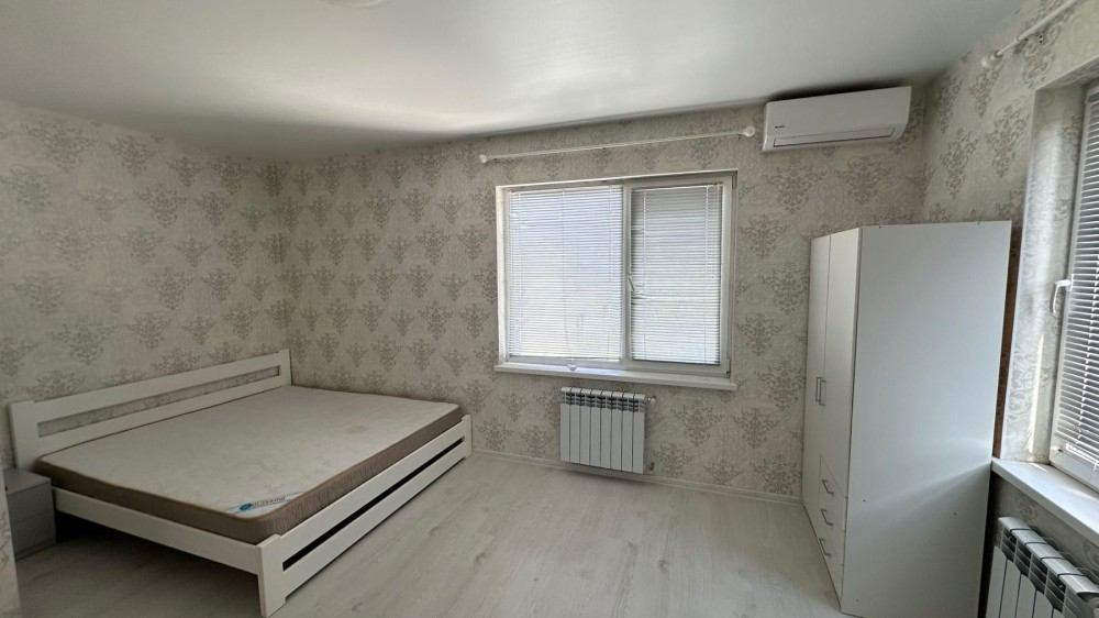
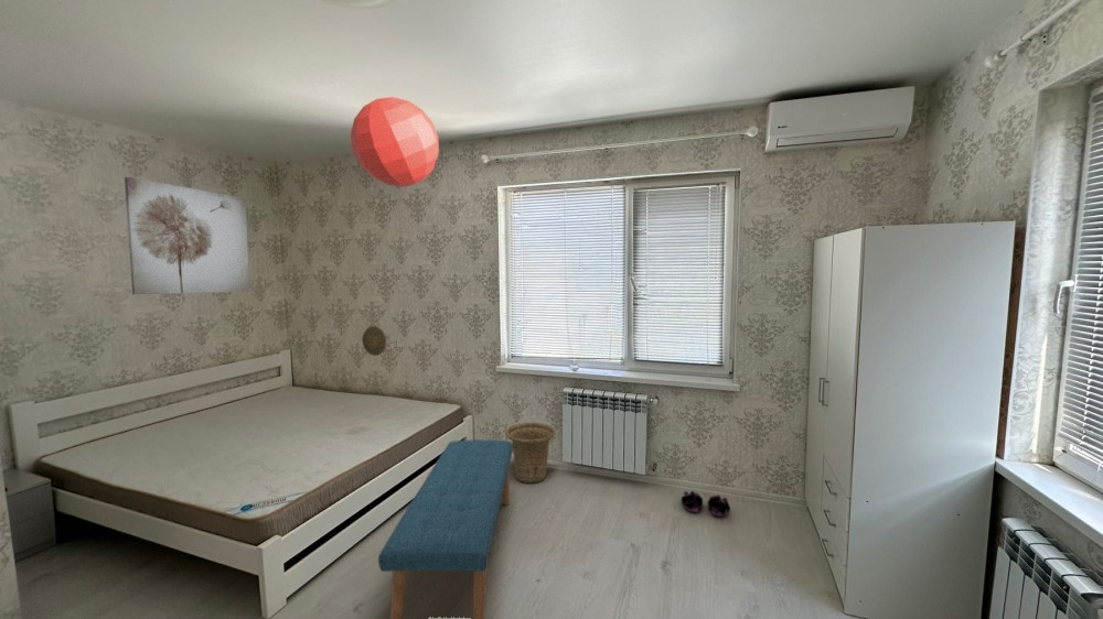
+ wall art [124,176,250,295]
+ basket [505,422,557,485]
+ ceiling light [350,96,440,188]
+ slippers [679,489,731,518]
+ decorative plate [361,325,387,357]
+ bench [377,438,513,619]
